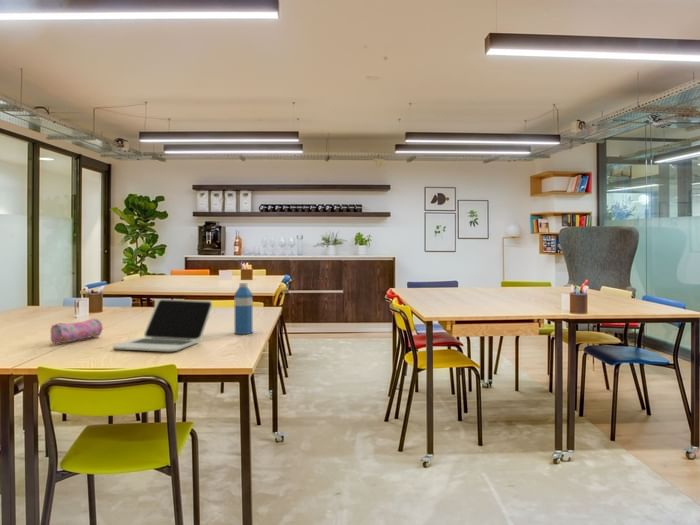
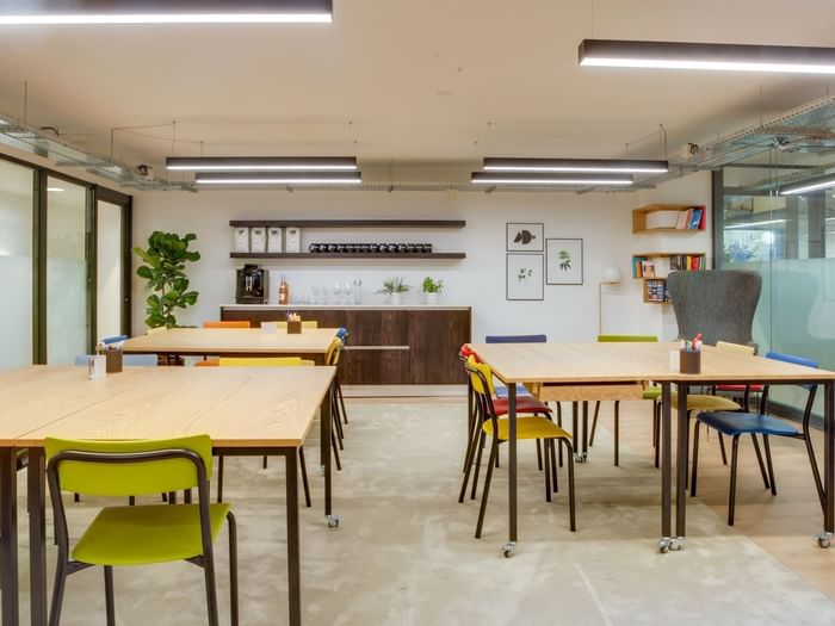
- laptop [112,298,213,352]
- pencil case [50,317,103,345]
- water bottle [234,282,253,335]
